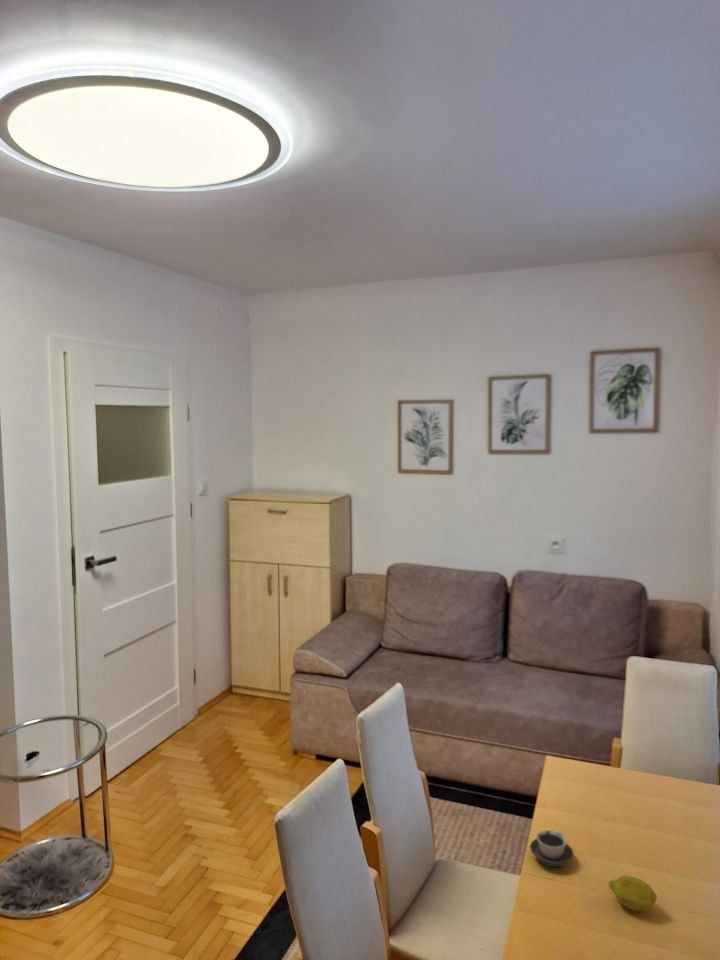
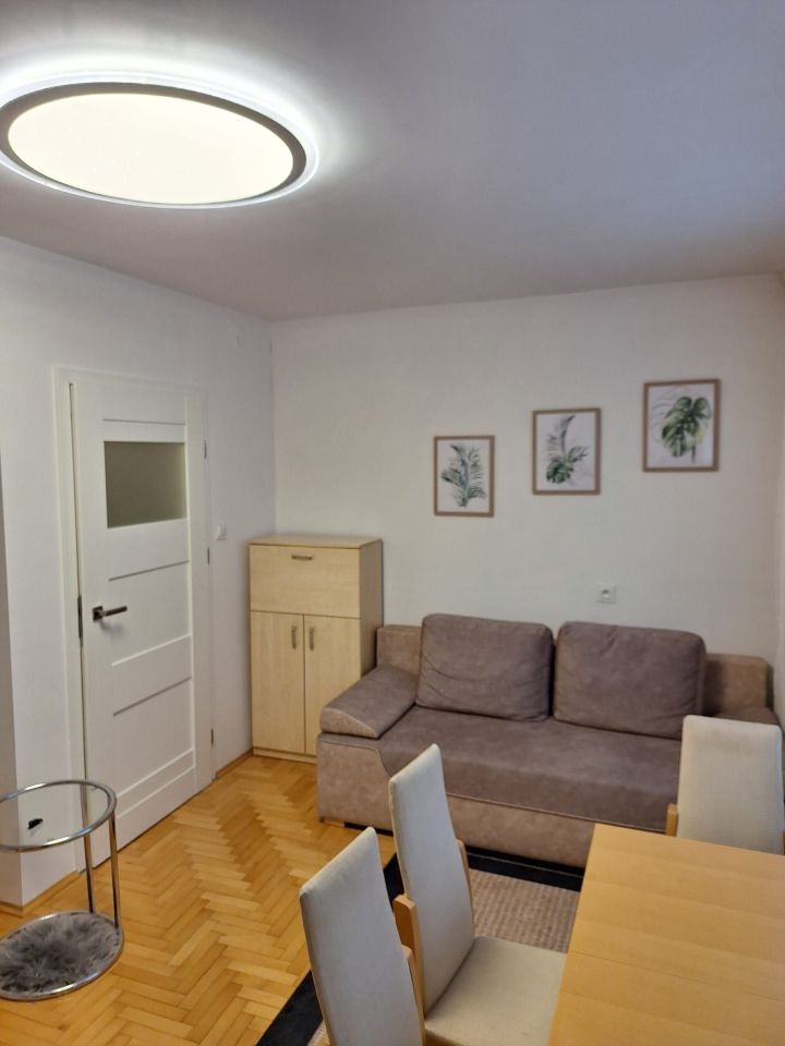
- fruit [607,875,658,912]
- cup [529,829,575,869]
